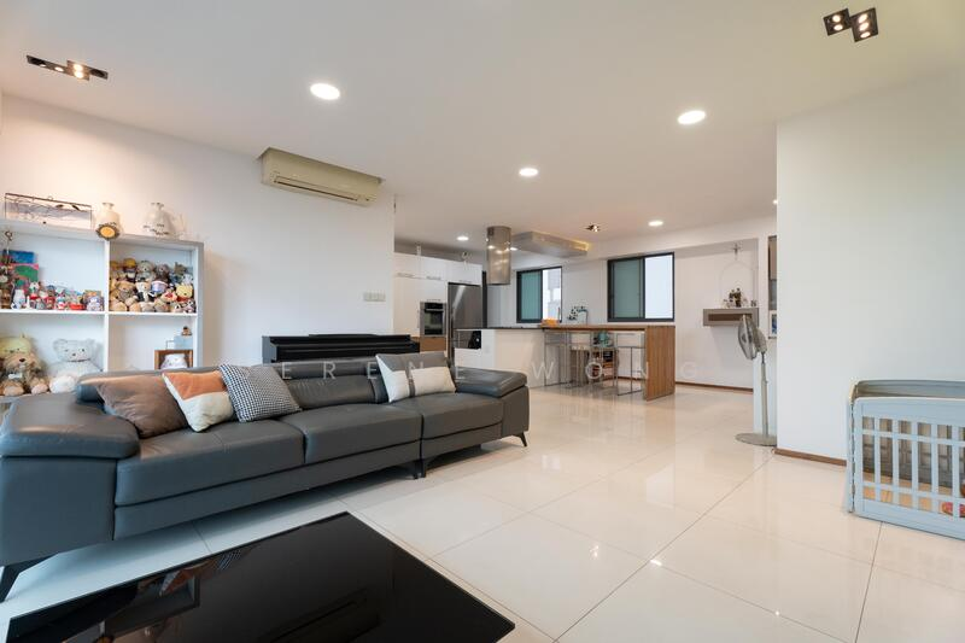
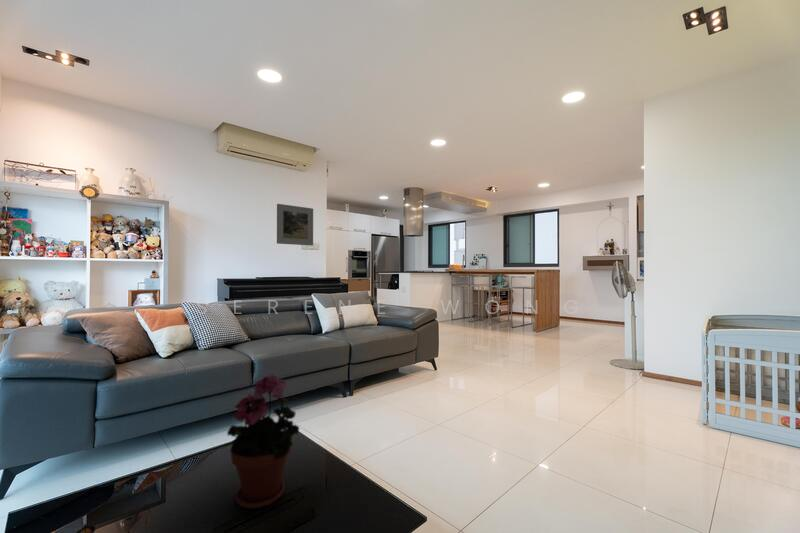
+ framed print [276,203,314,246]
+ potted plant [226,373,300,510]
